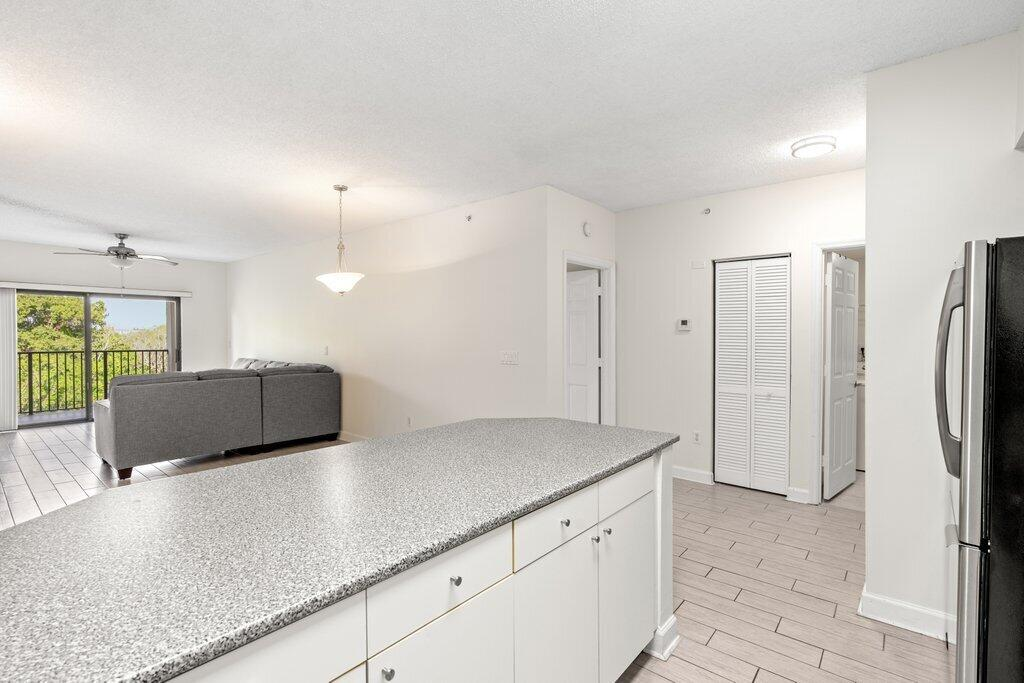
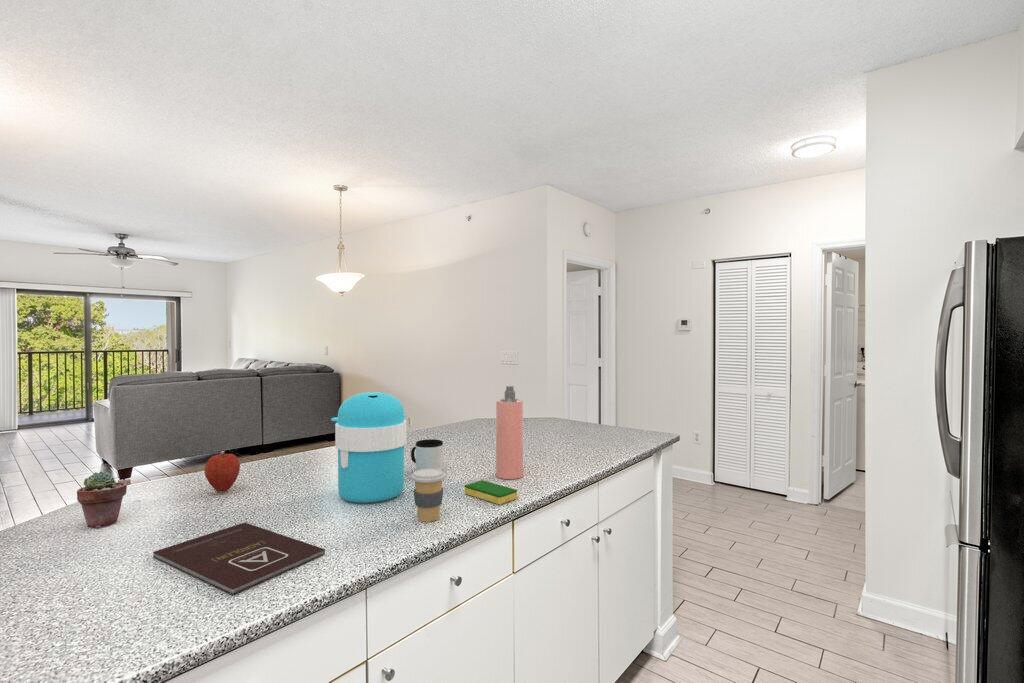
+ spray bottle [495,385,524,480]
+ book [152,521,326,595]
+ dish sponge [464,479,518,505]
+ coffee cup [410,469,447,523]
+ coffee maker [330,391,408,503]
+ mug [410,438,444,471]
+ potted succulent [76,471,128,529]
+ apple [204,452,241,493]
